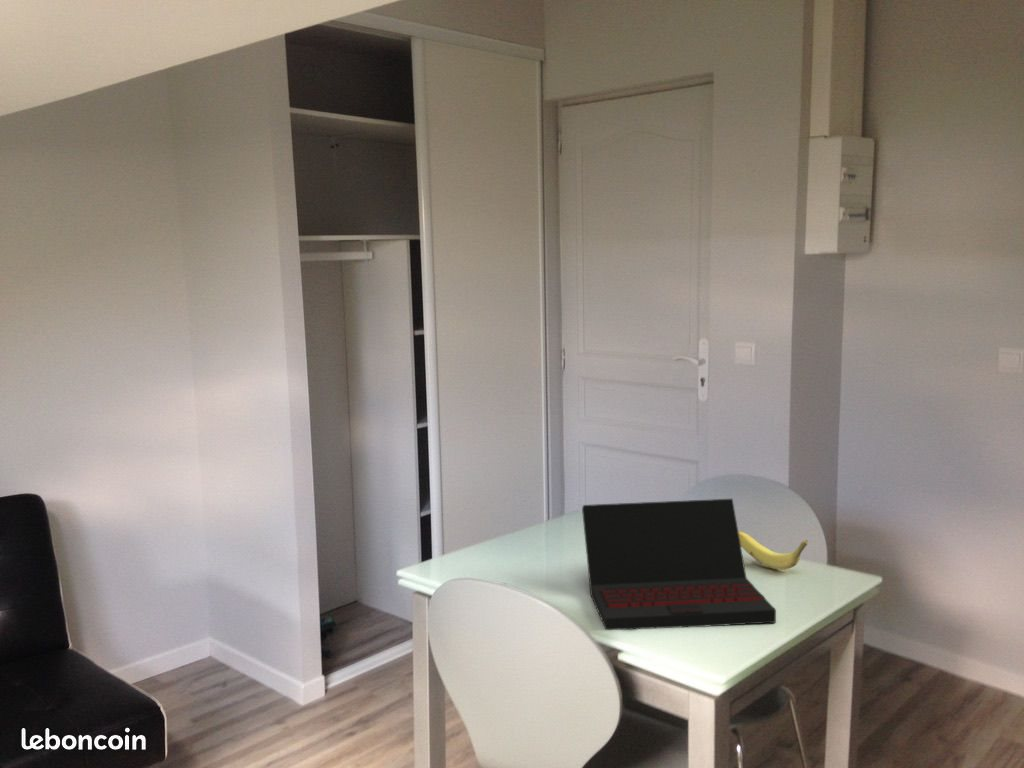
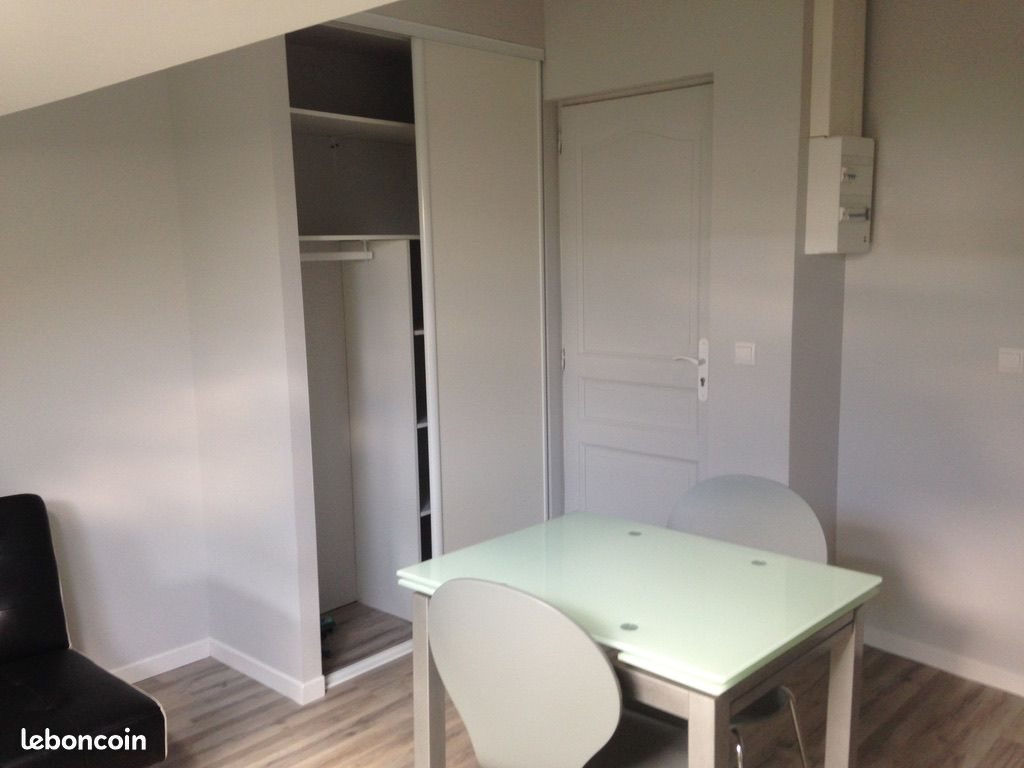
- banana [738,530,809,571]
- laptop [581,498,777,631]
